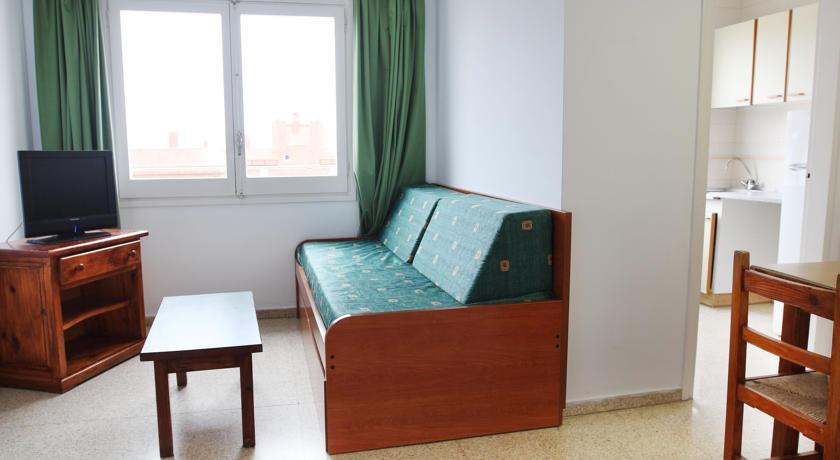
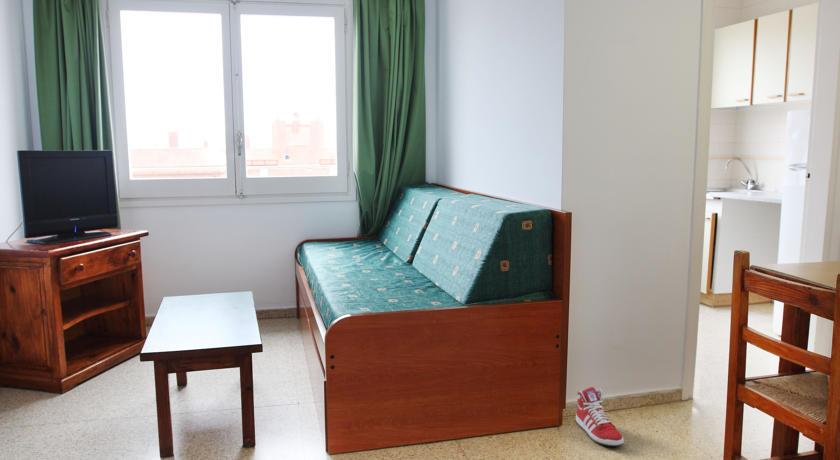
+ sneaker [575,386,625,447]
